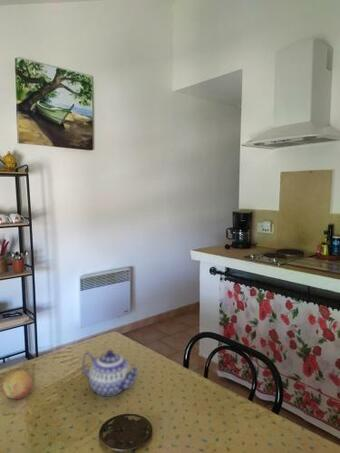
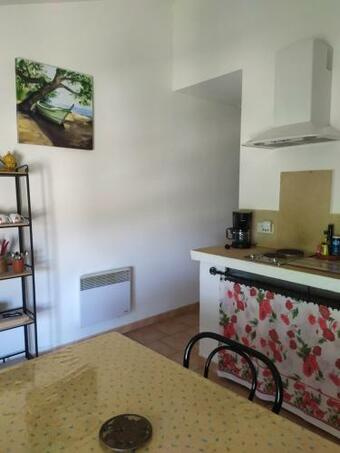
- teapot [81,349,140,398]
- fruit [1,369,34,400]
